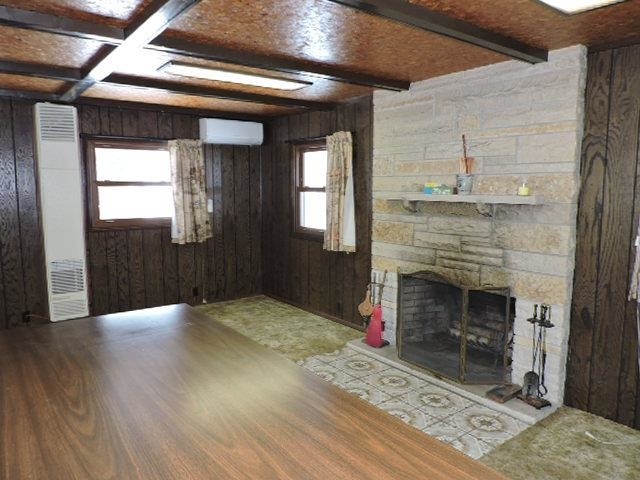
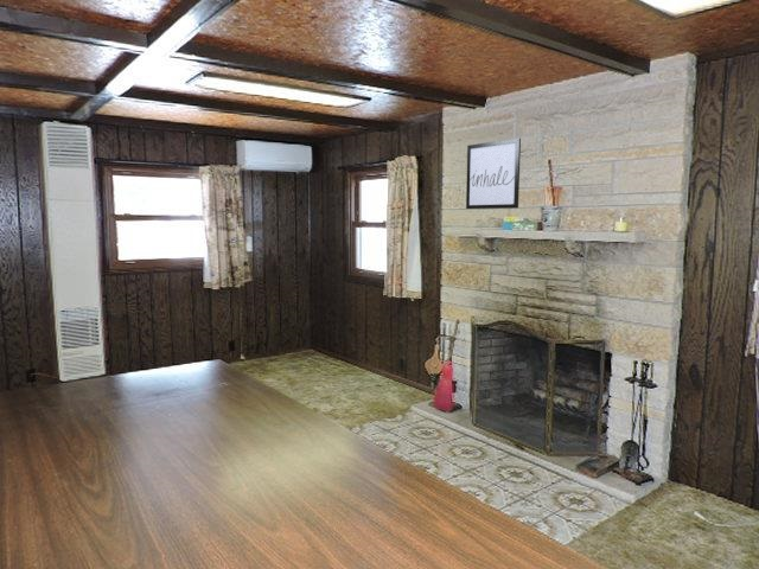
+ wall art [465,138,522,210]
